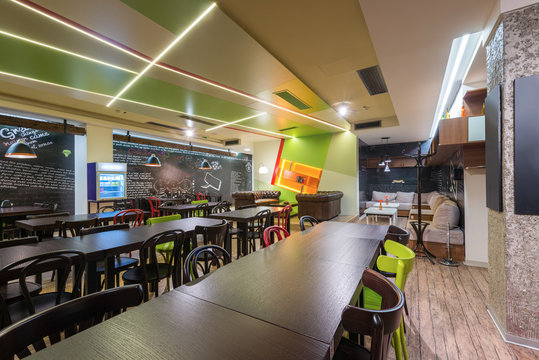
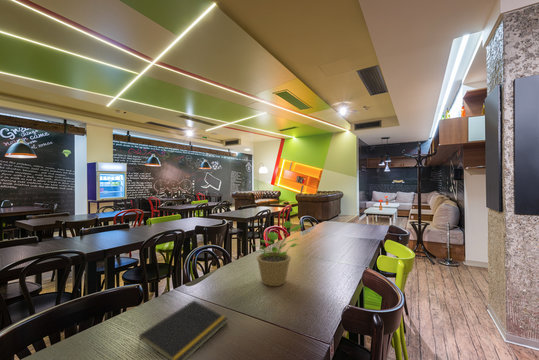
+ notepad [137,299,229,360]
+ potted plant [252,220,303,287]
